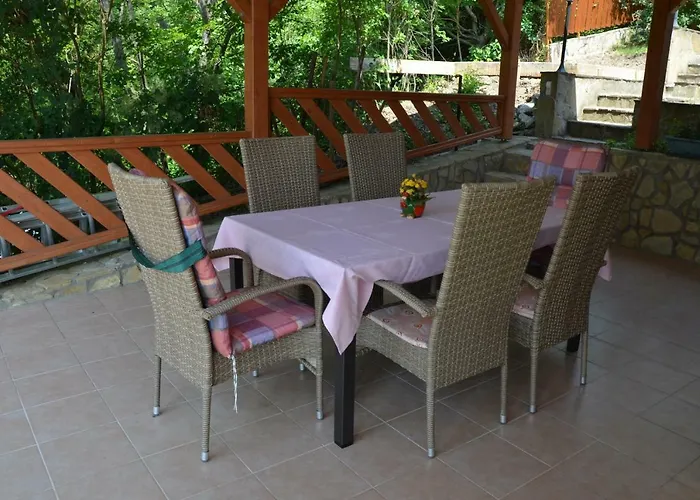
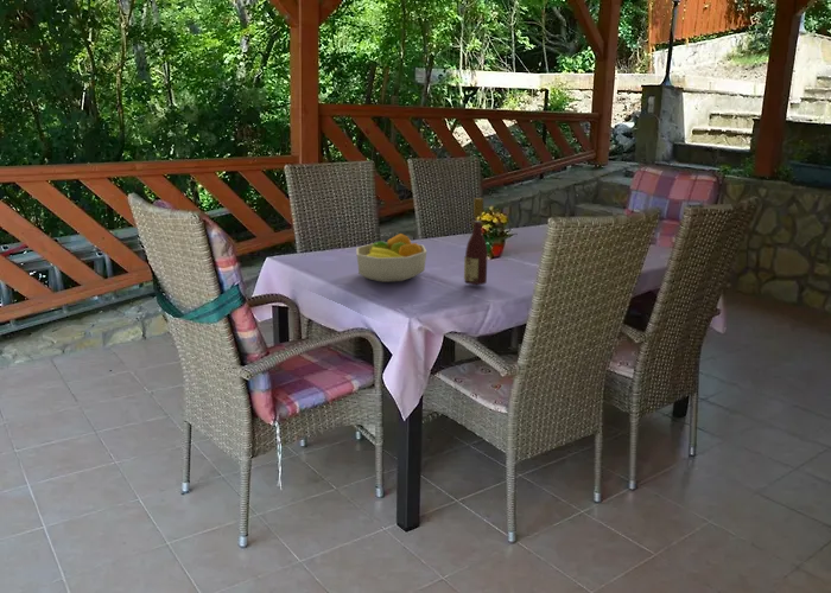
+ wine bottle [463,197,489,286]
+ fruit bowl [355,232,427,283]
